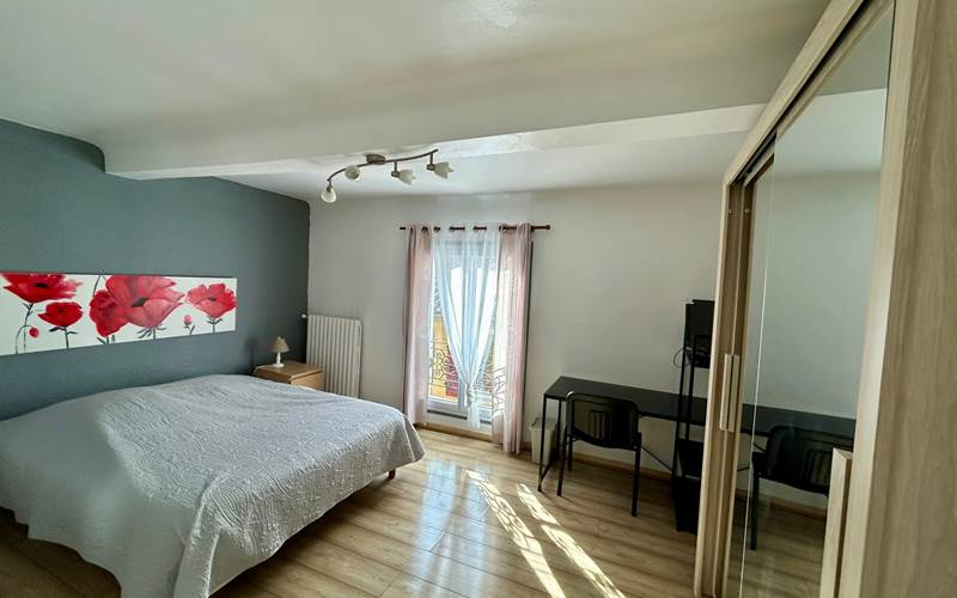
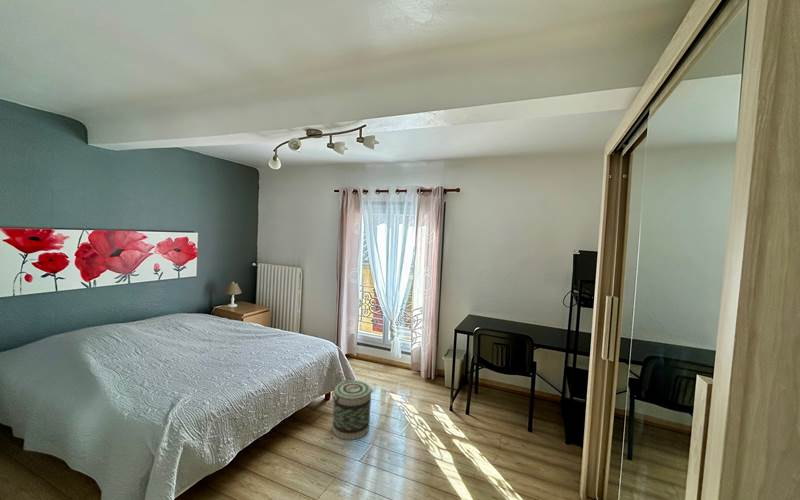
+ basket [331,379,374,441]
